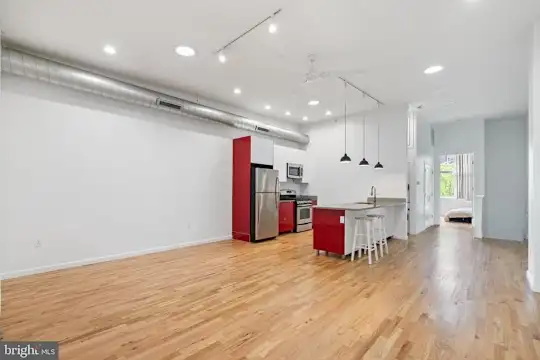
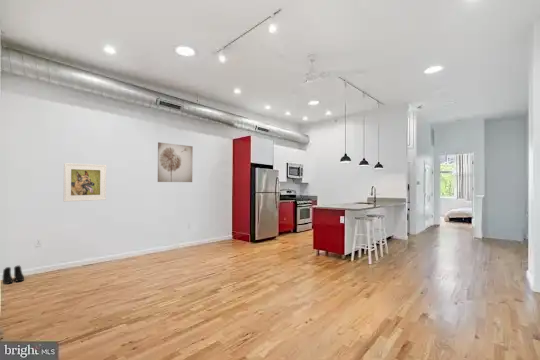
+ boots [2,264,25,285]
+ wall art [157,141,194,183]
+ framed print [63,162,107,203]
